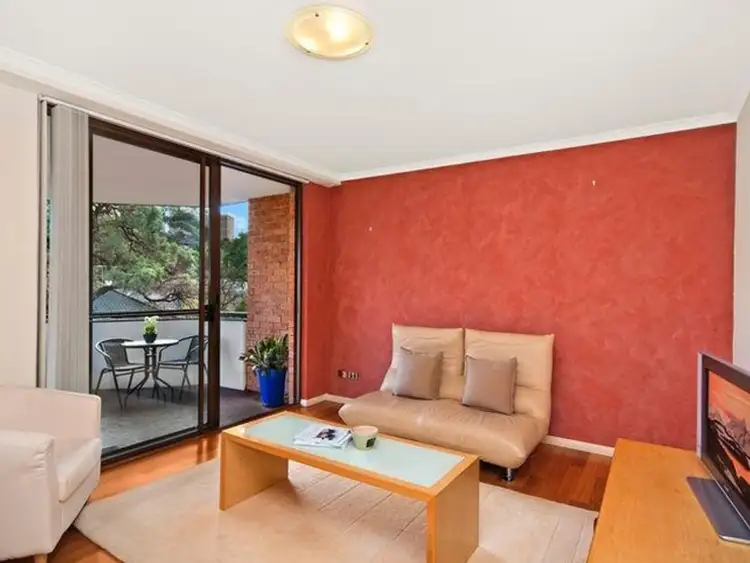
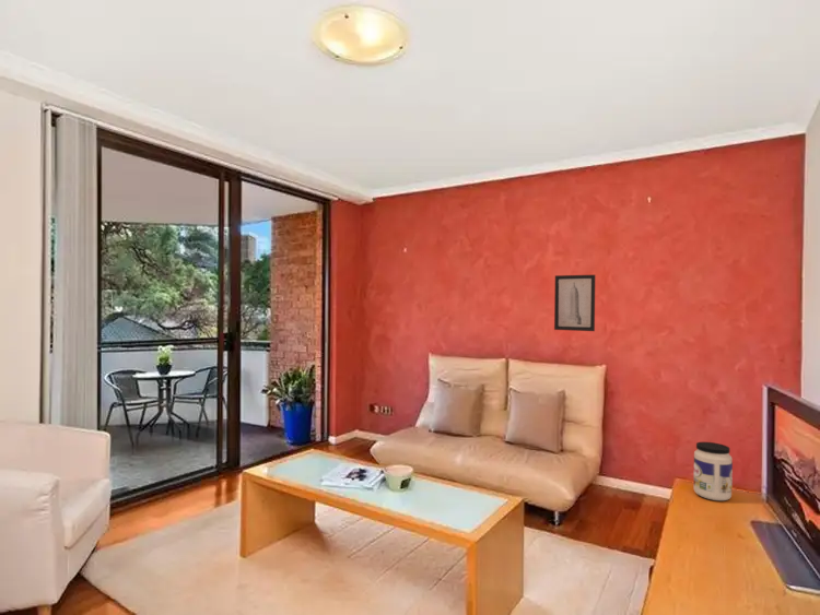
+ wall art [553,274,596,332]
+ jar [692,441,734,501]
